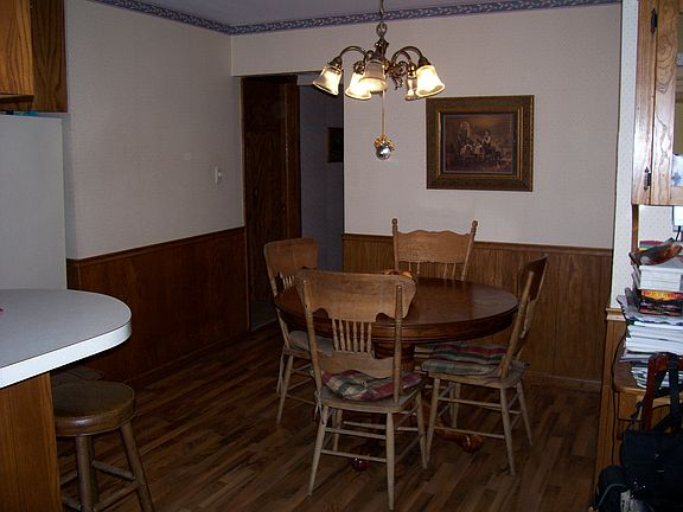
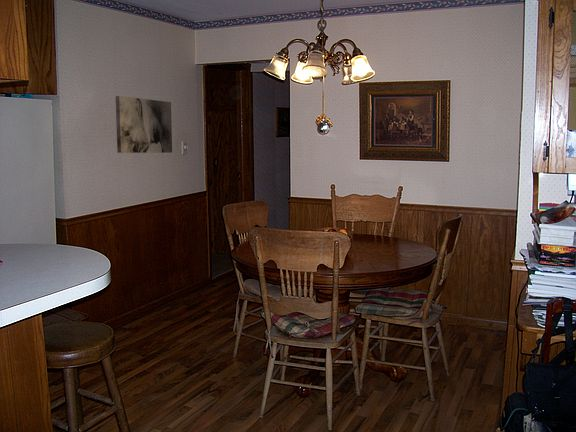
+ wall art [115,95,173,154]
